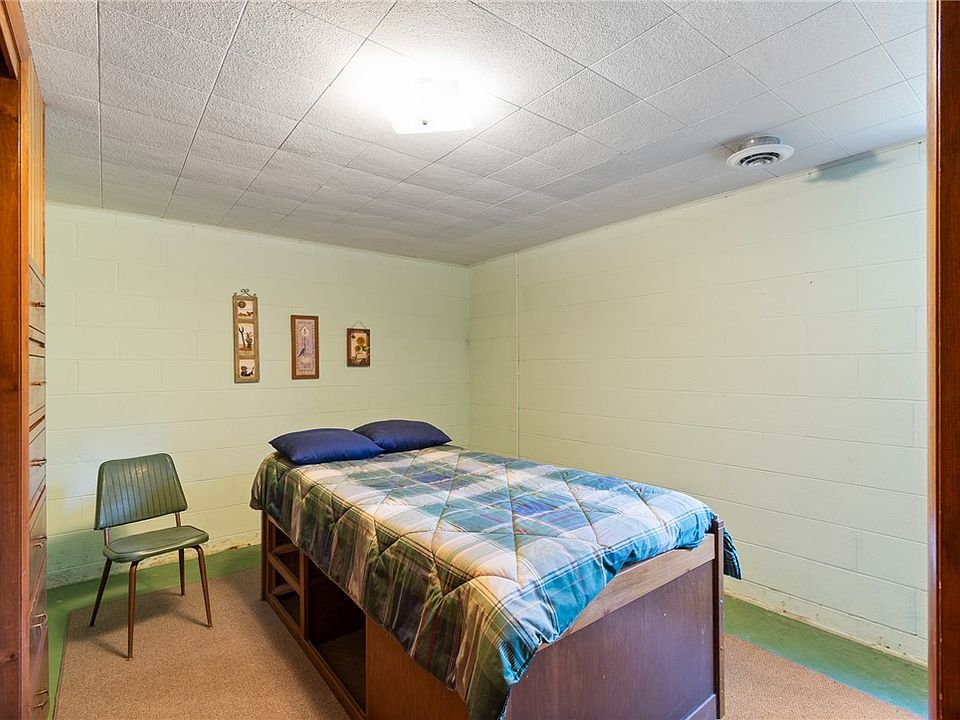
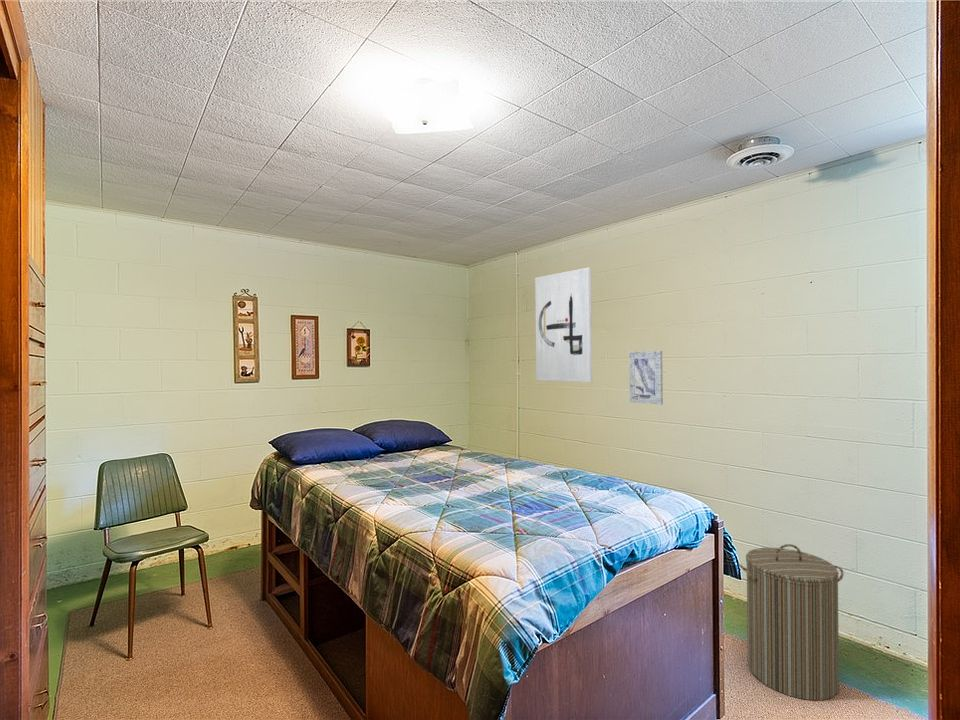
+ laundry hamper [738,543,845,701]
+ wall art [628,350,664,406]
+ wall art [534,267,593,383]
